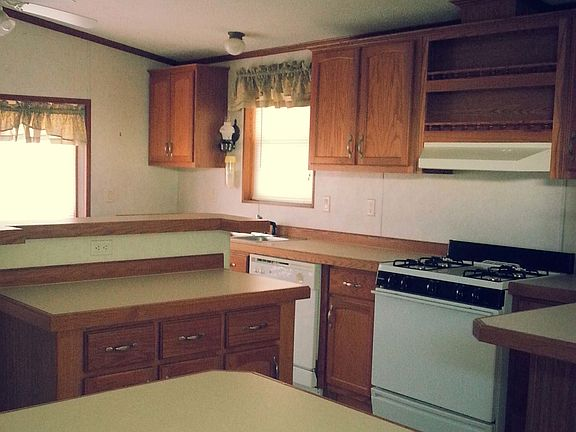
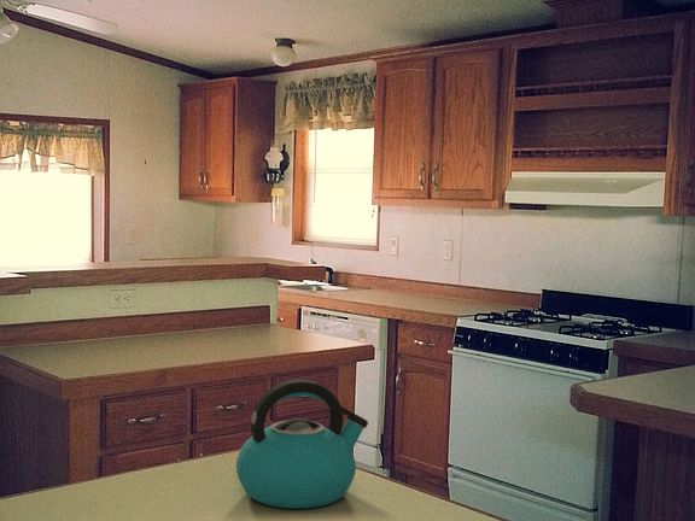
+ kettle [235,379,369,510]
